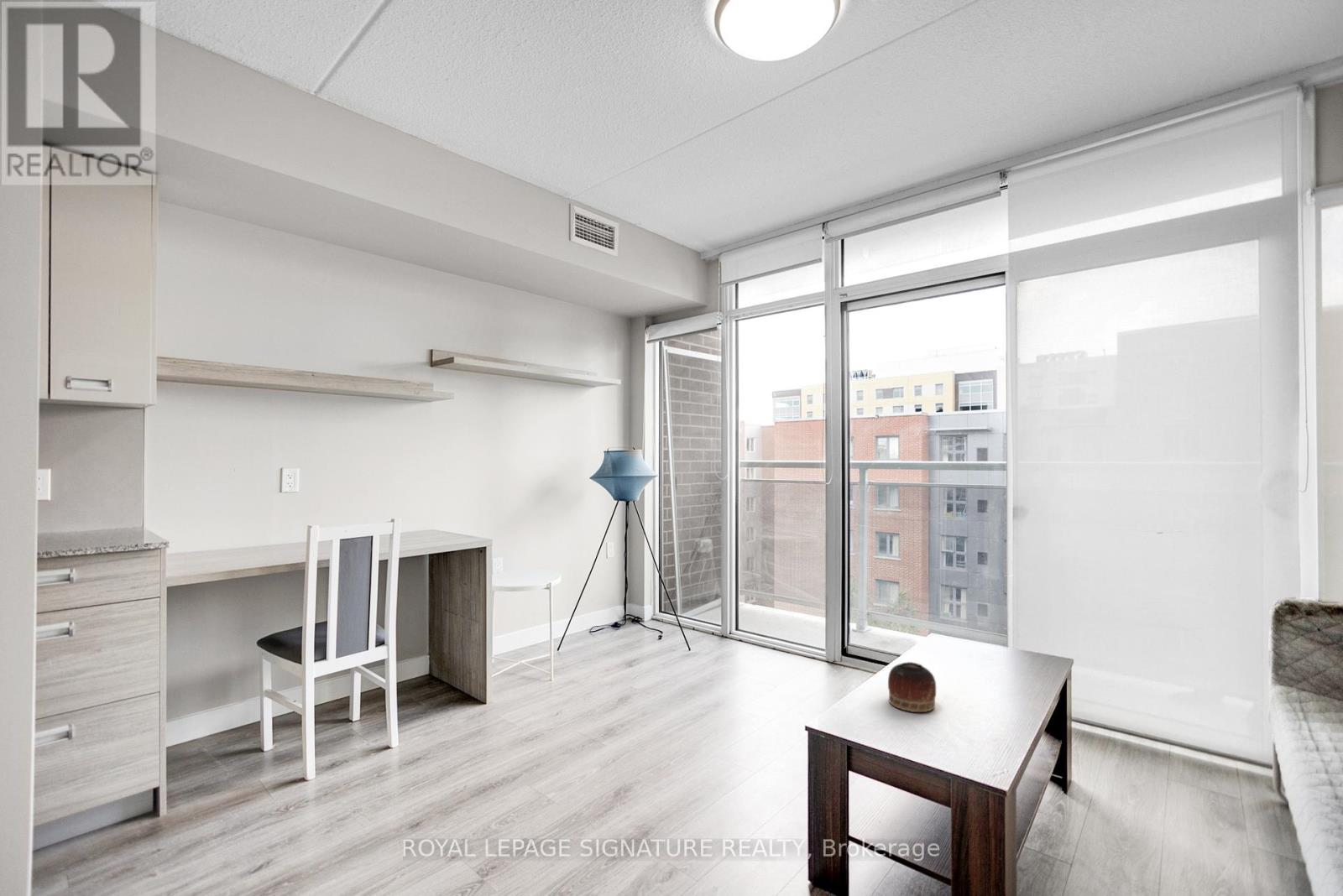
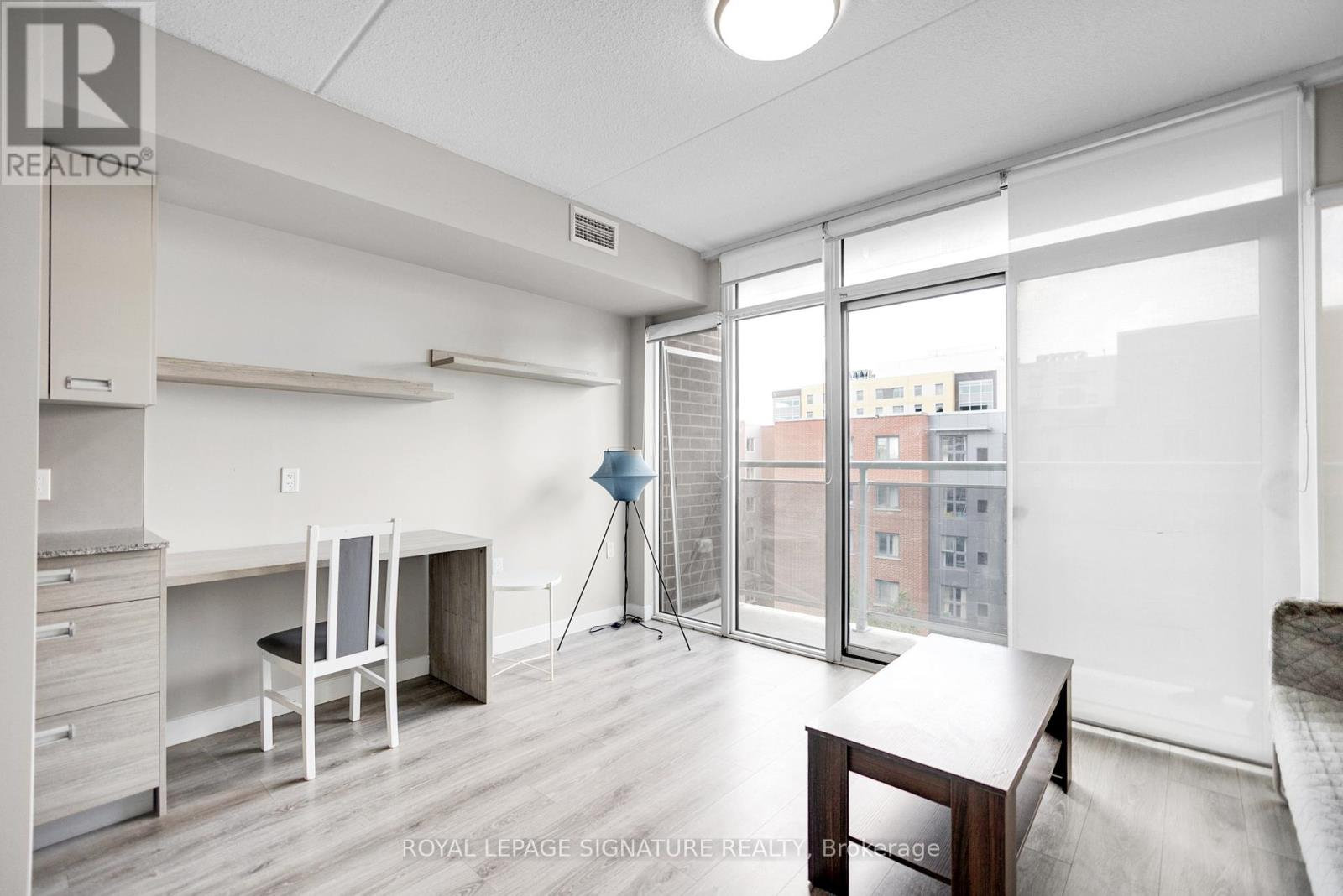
- bowl [887,661,937,713]
